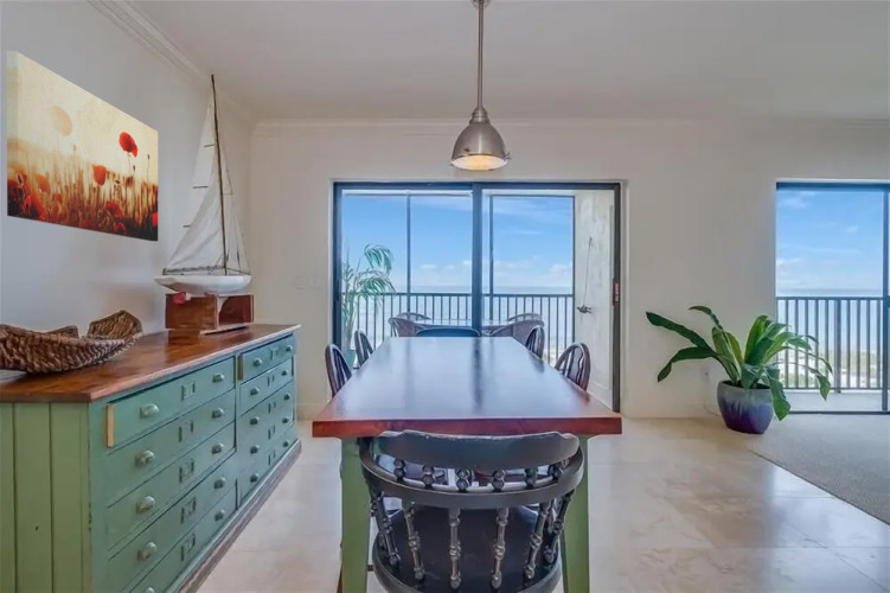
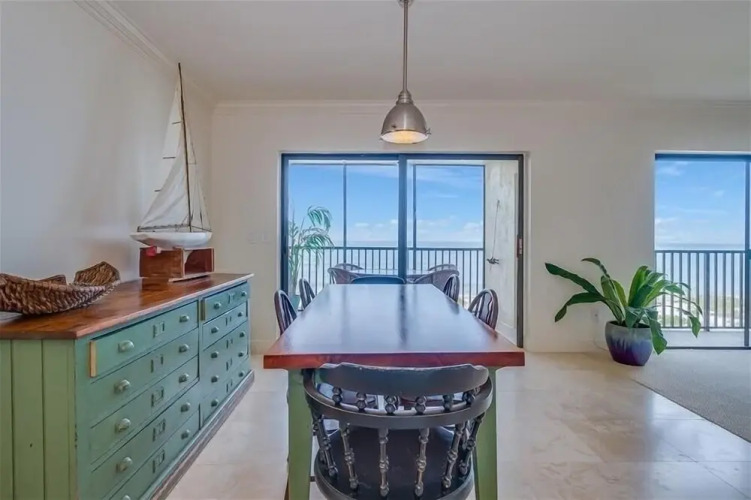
- wall art [6,50,159,242]
